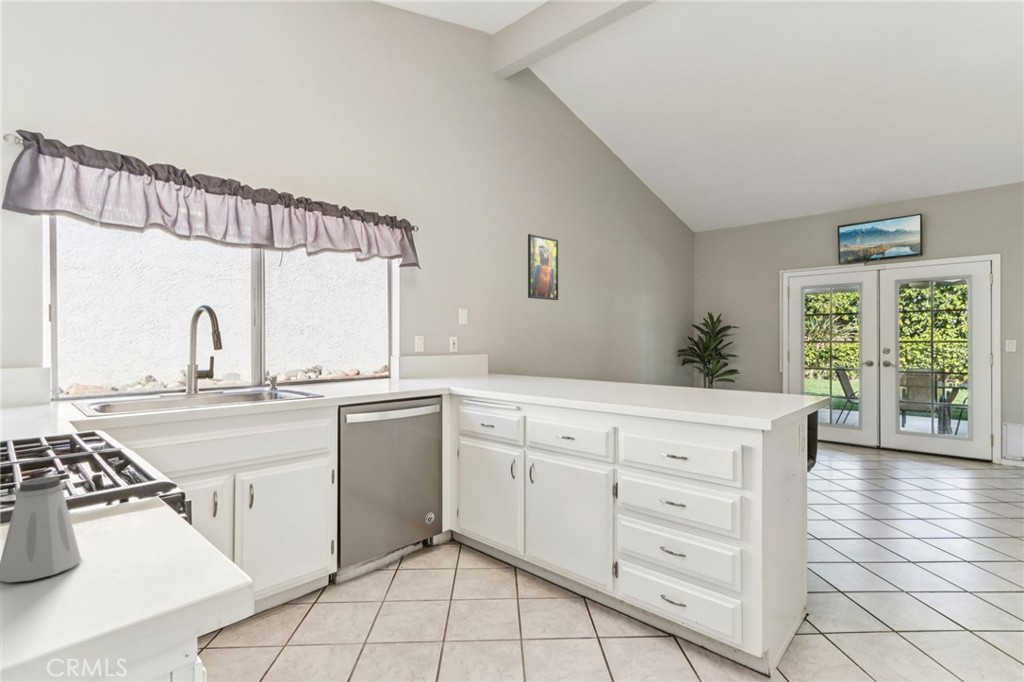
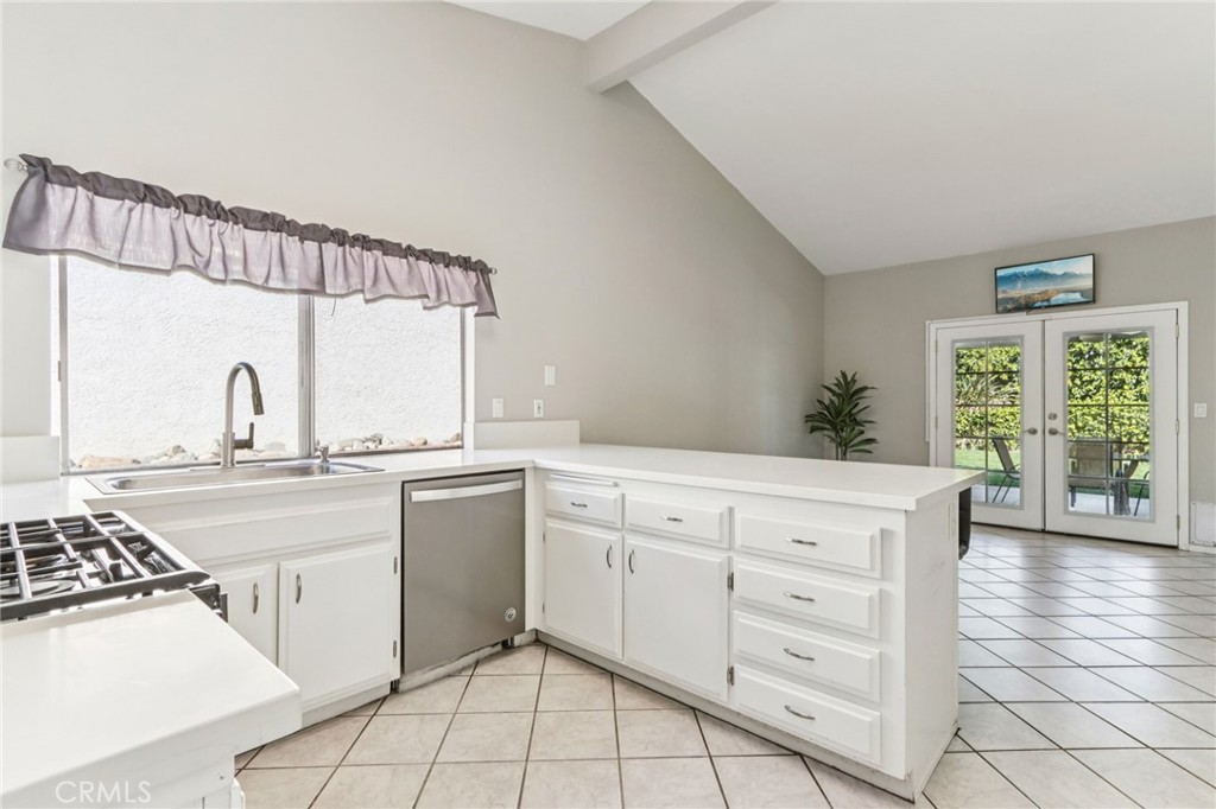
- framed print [527,233,559,301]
- saltshaker [0,476,82,583]
